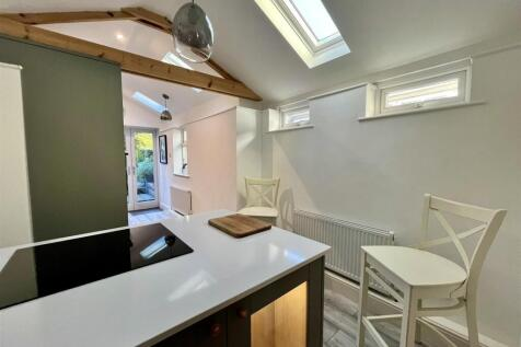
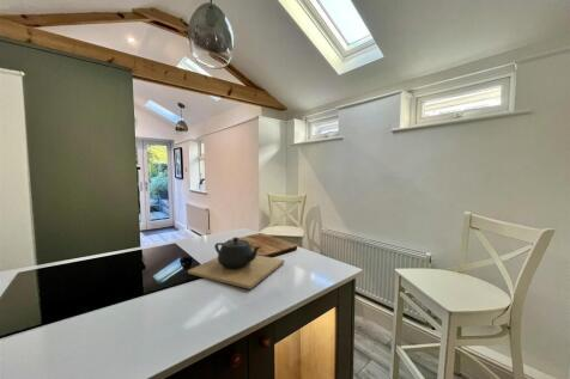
+ teapot [187,236,285,291]
